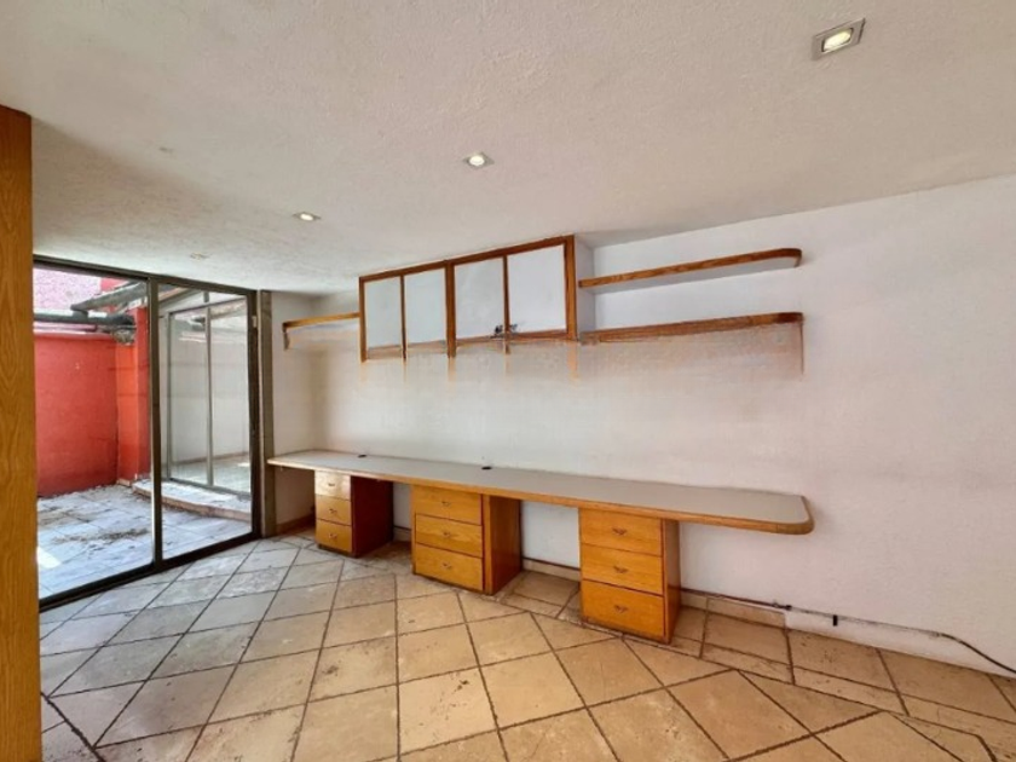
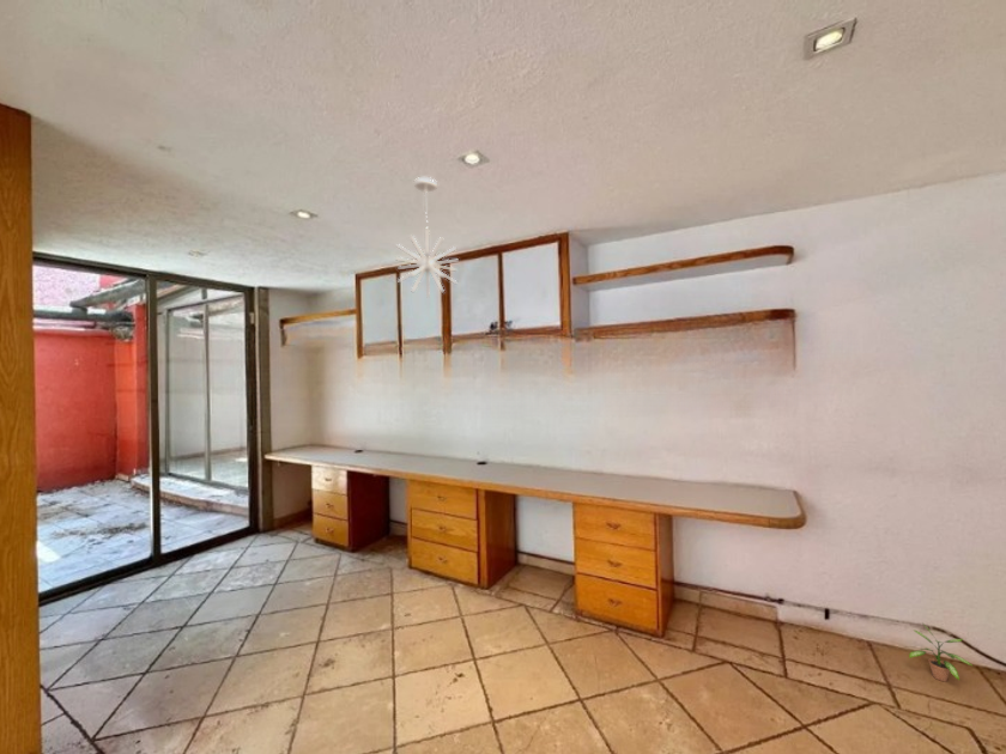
+ potted plant [908,621,972,682]
+ pendant light [394,176,460,299]
